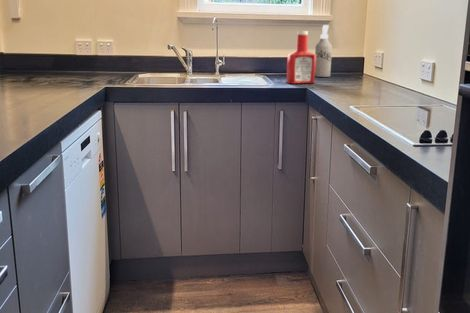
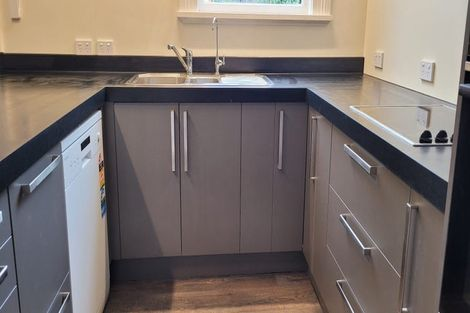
- spray bottle [314,24,333,78]
- soap bottle [285,30,316,85]
